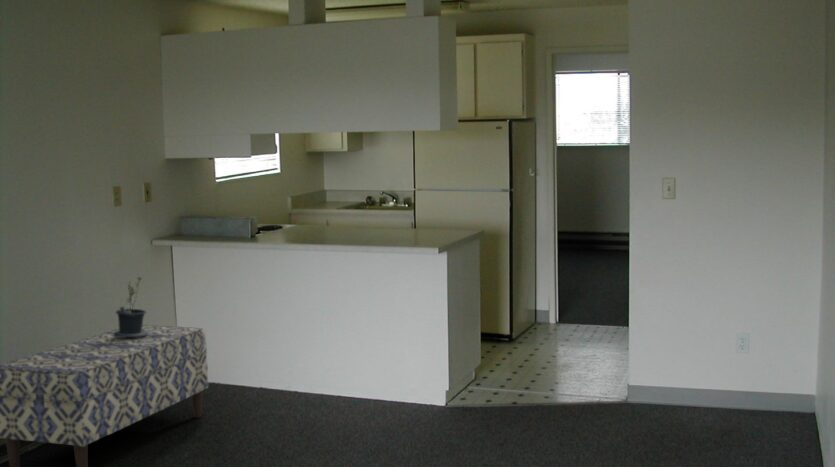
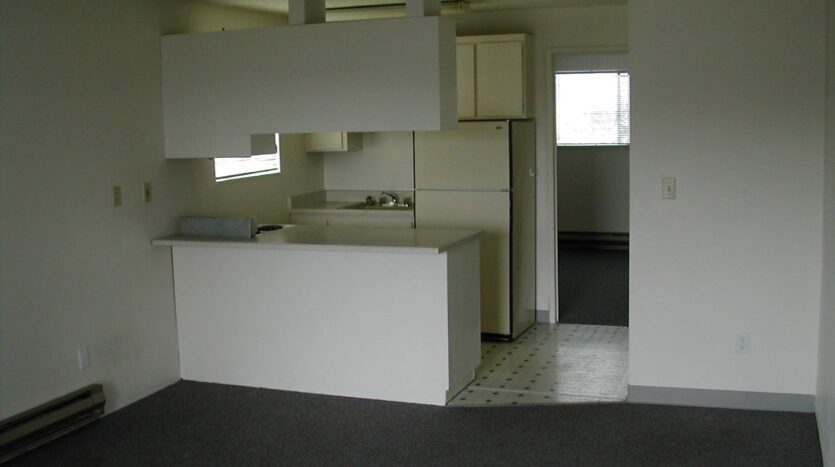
- bench [0,324,209,467]
- potted plant [113,276,155,338]
